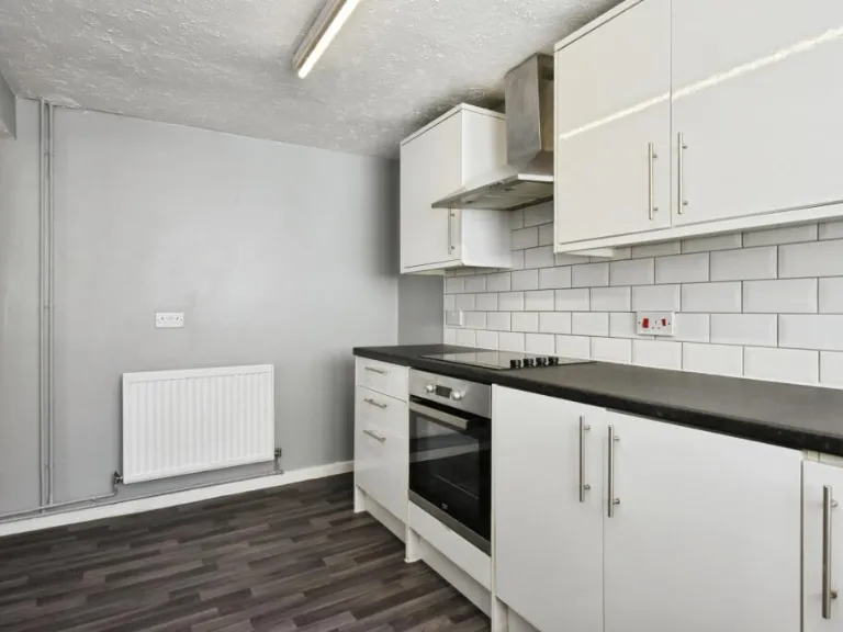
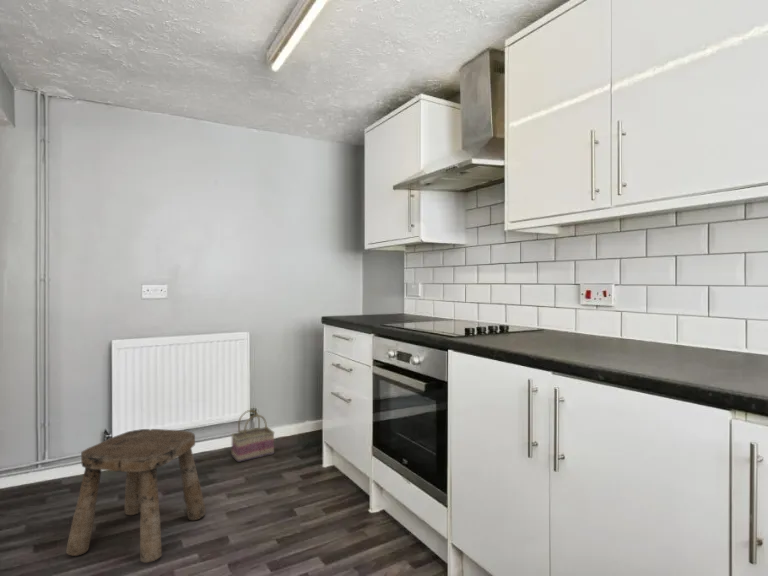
+ stool [65,428,207,564]
+ basket [230,409,276,463]
